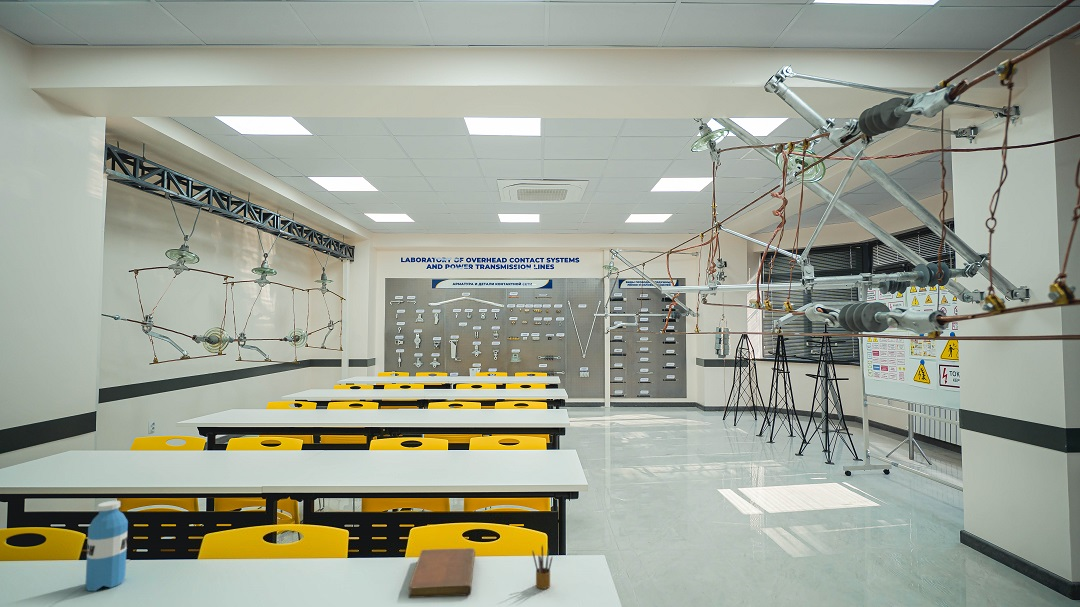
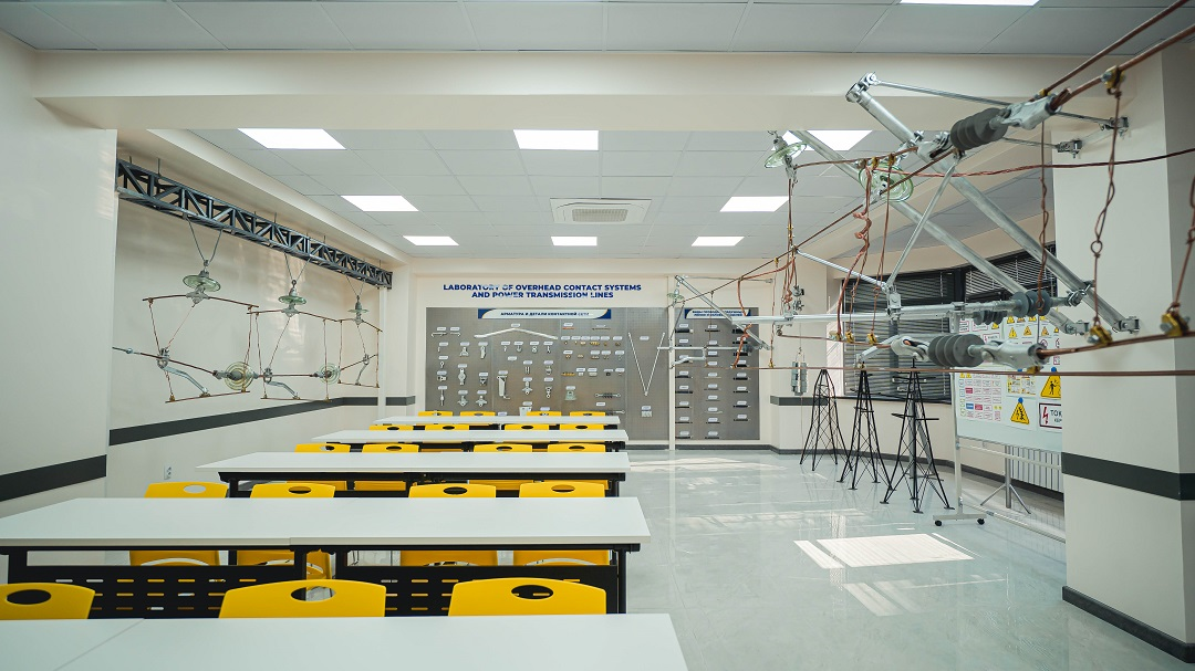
- notebook [407,547,476,599]
- pencil box [531,544,553,590]
- water bottle [84,500,129,592]
